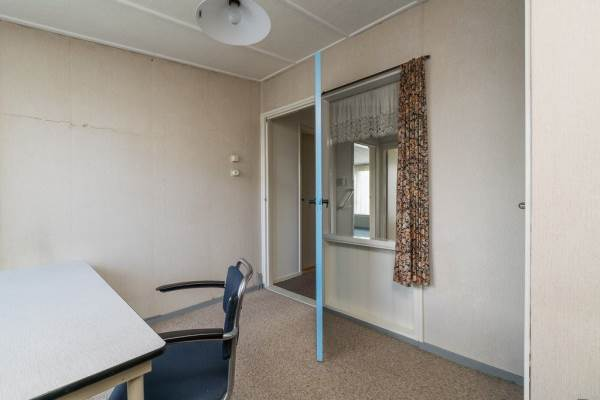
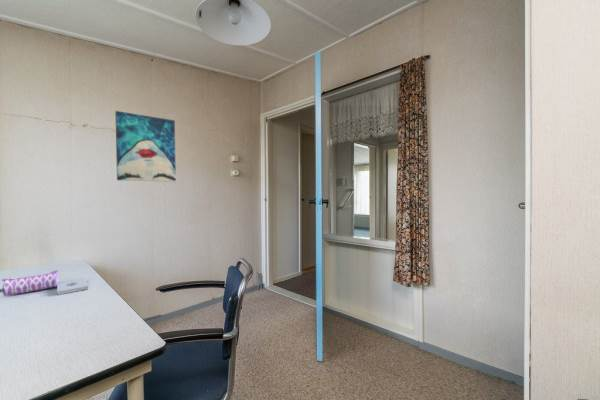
+ notepad [56,277,89,295]
+ wall art [114,110,177,183]
+ pencil case [0,269,59,297]
